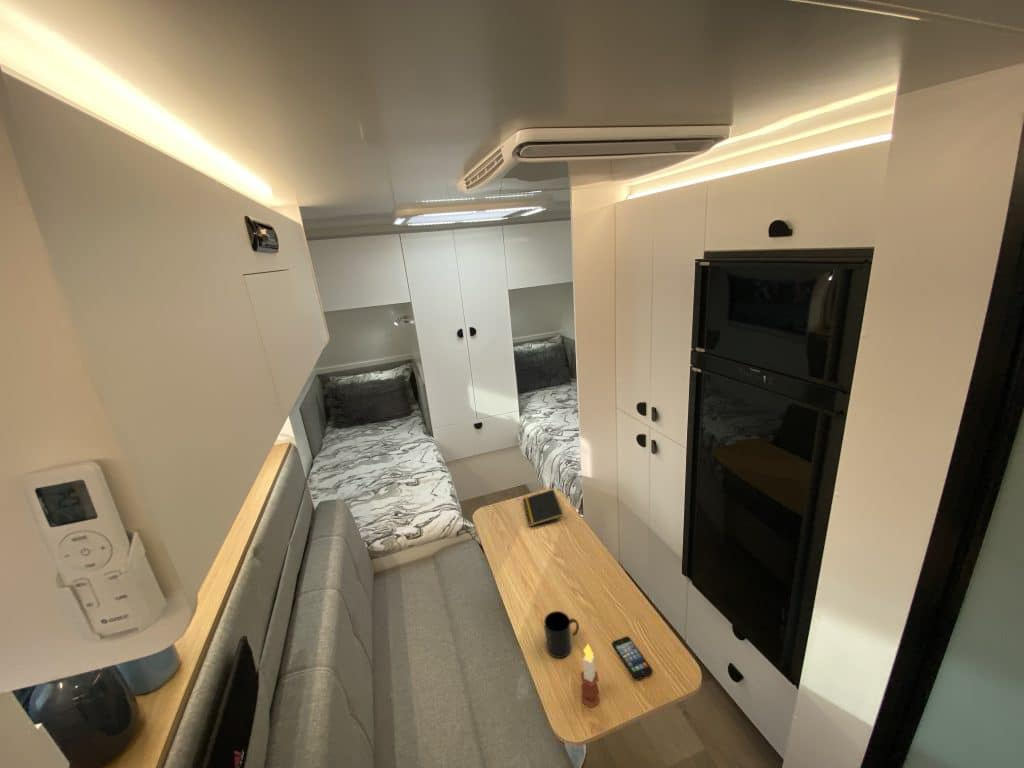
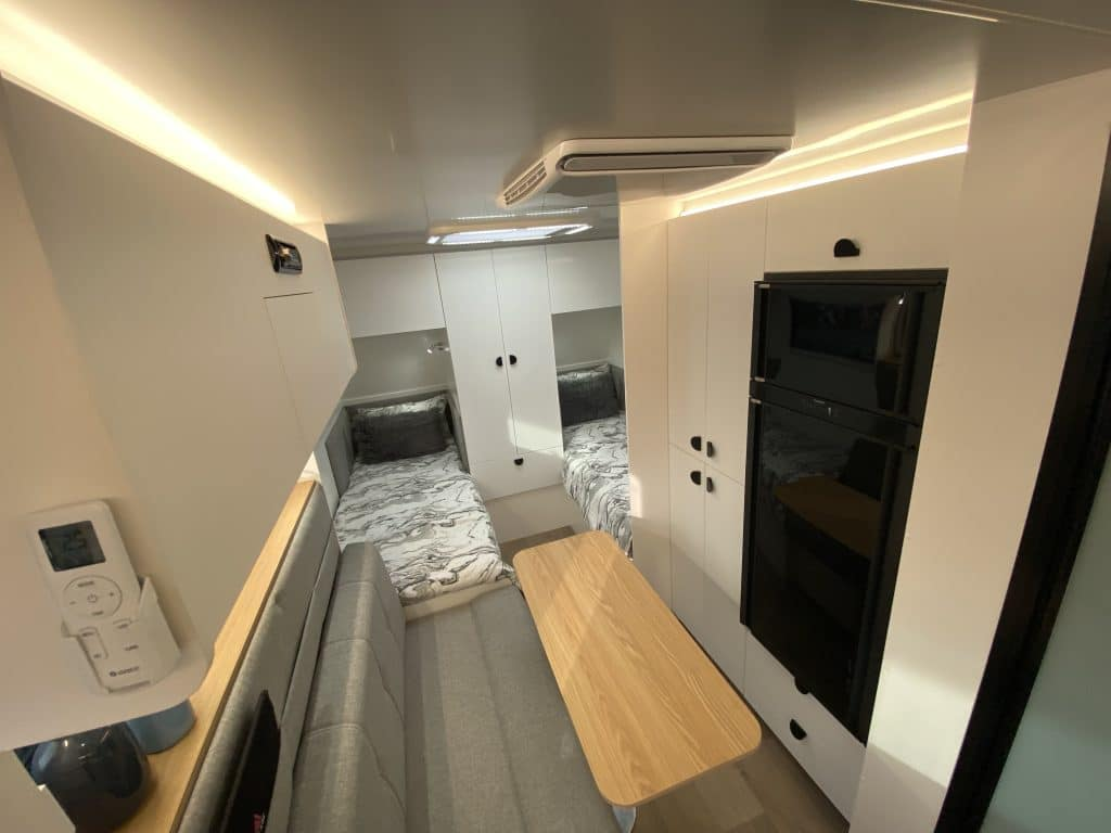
- mug [543,610,580,659]
- notepad [522,488,564,527]
- candle [579,643,601,708]
- smartphone [611,635,654,681]
